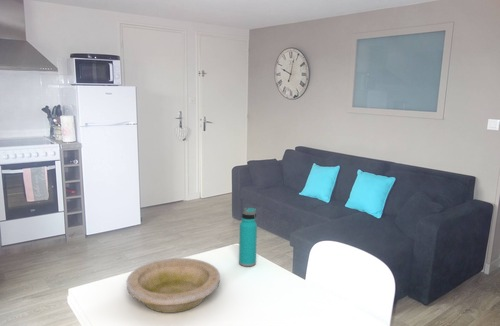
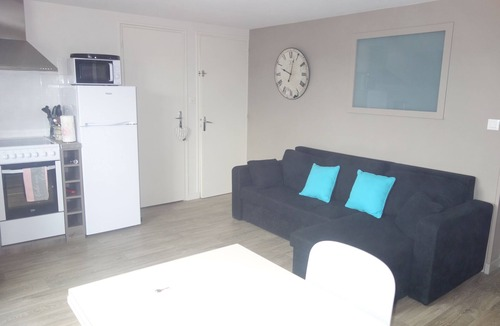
- water bottle [238,207,258,267]
- bowl [126,257,221,314]
